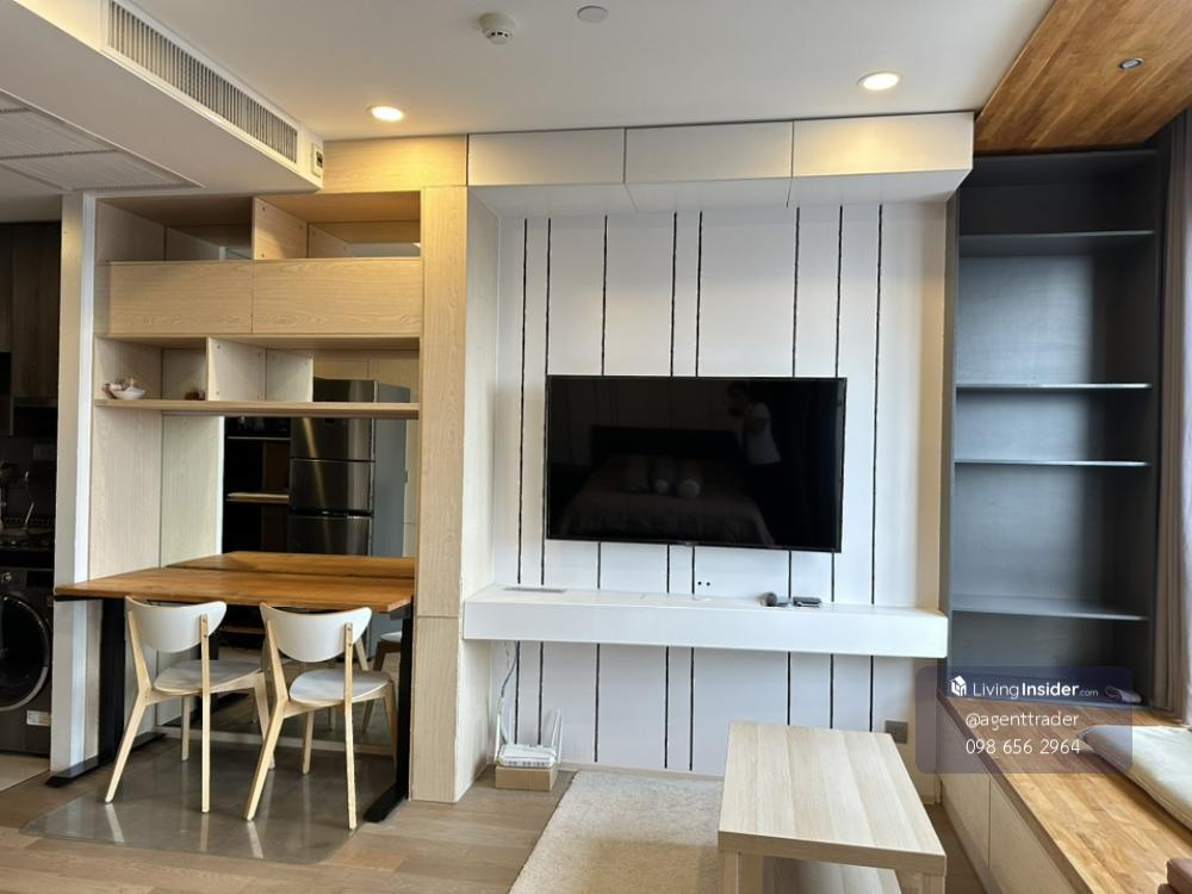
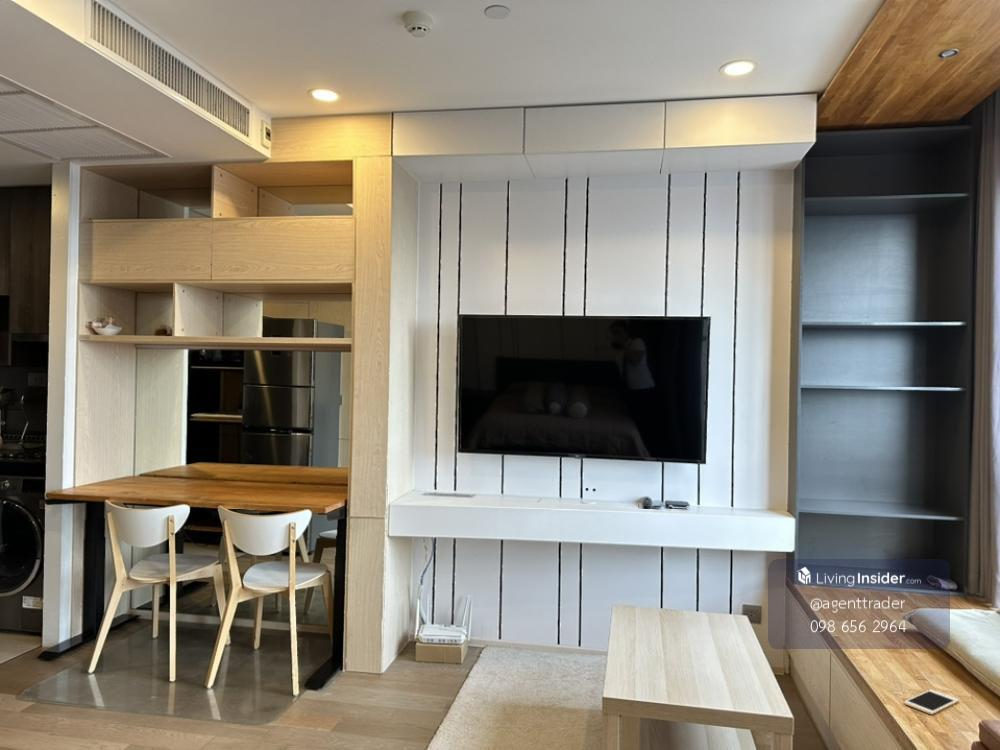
+ cell phone [903,689,960,715]
